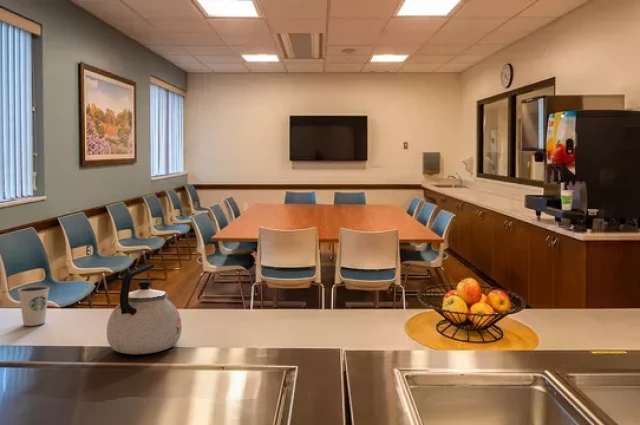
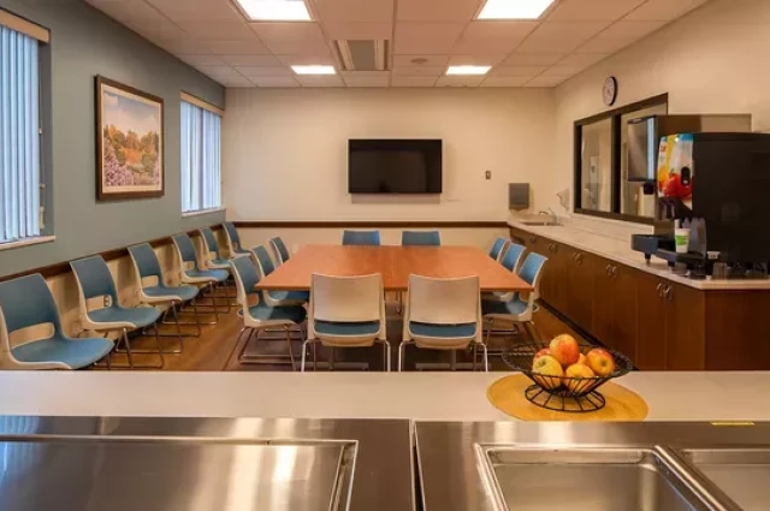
- dixie cup [17,285,50,327]
- kettle [106,263,183,355]
